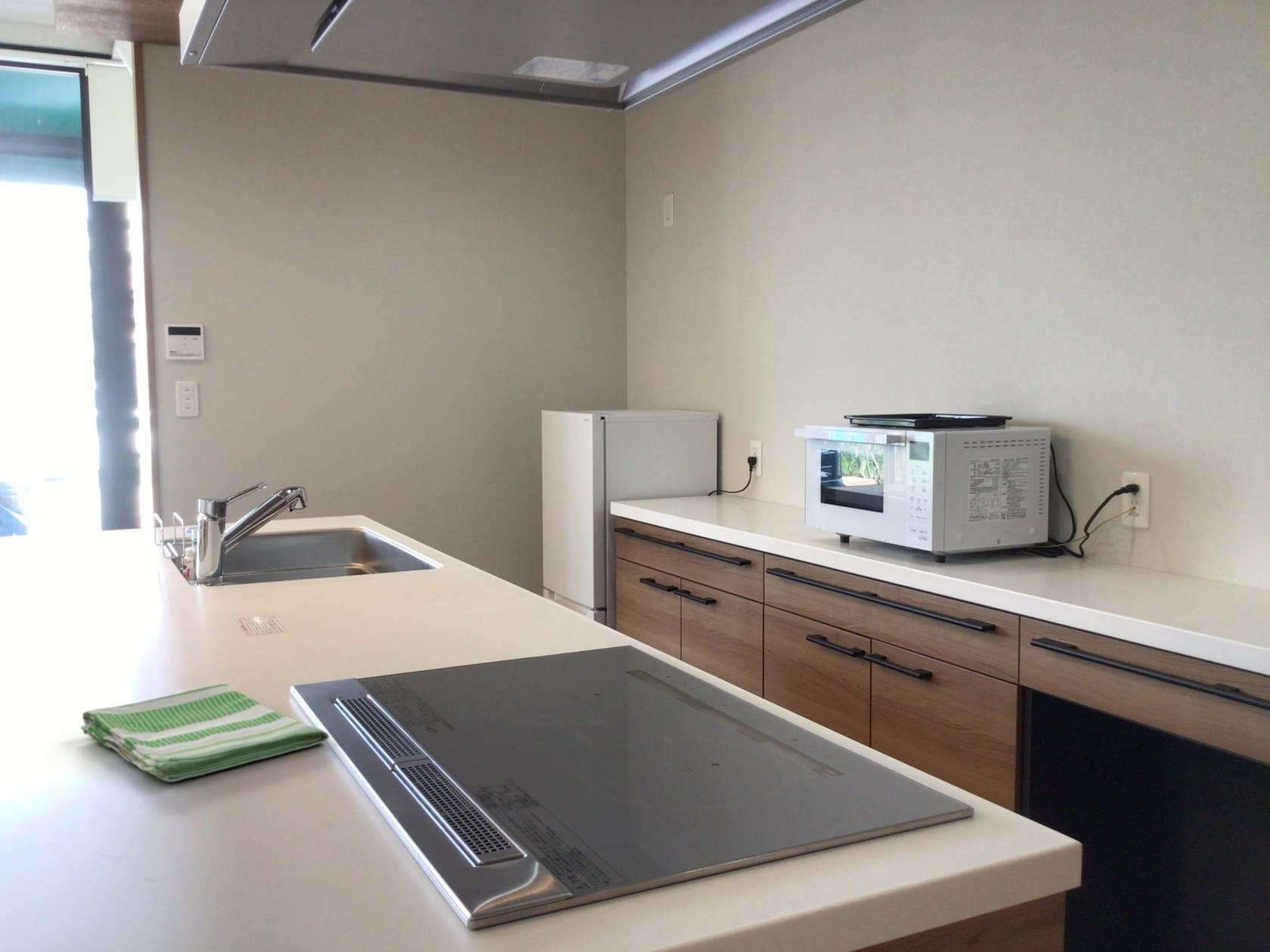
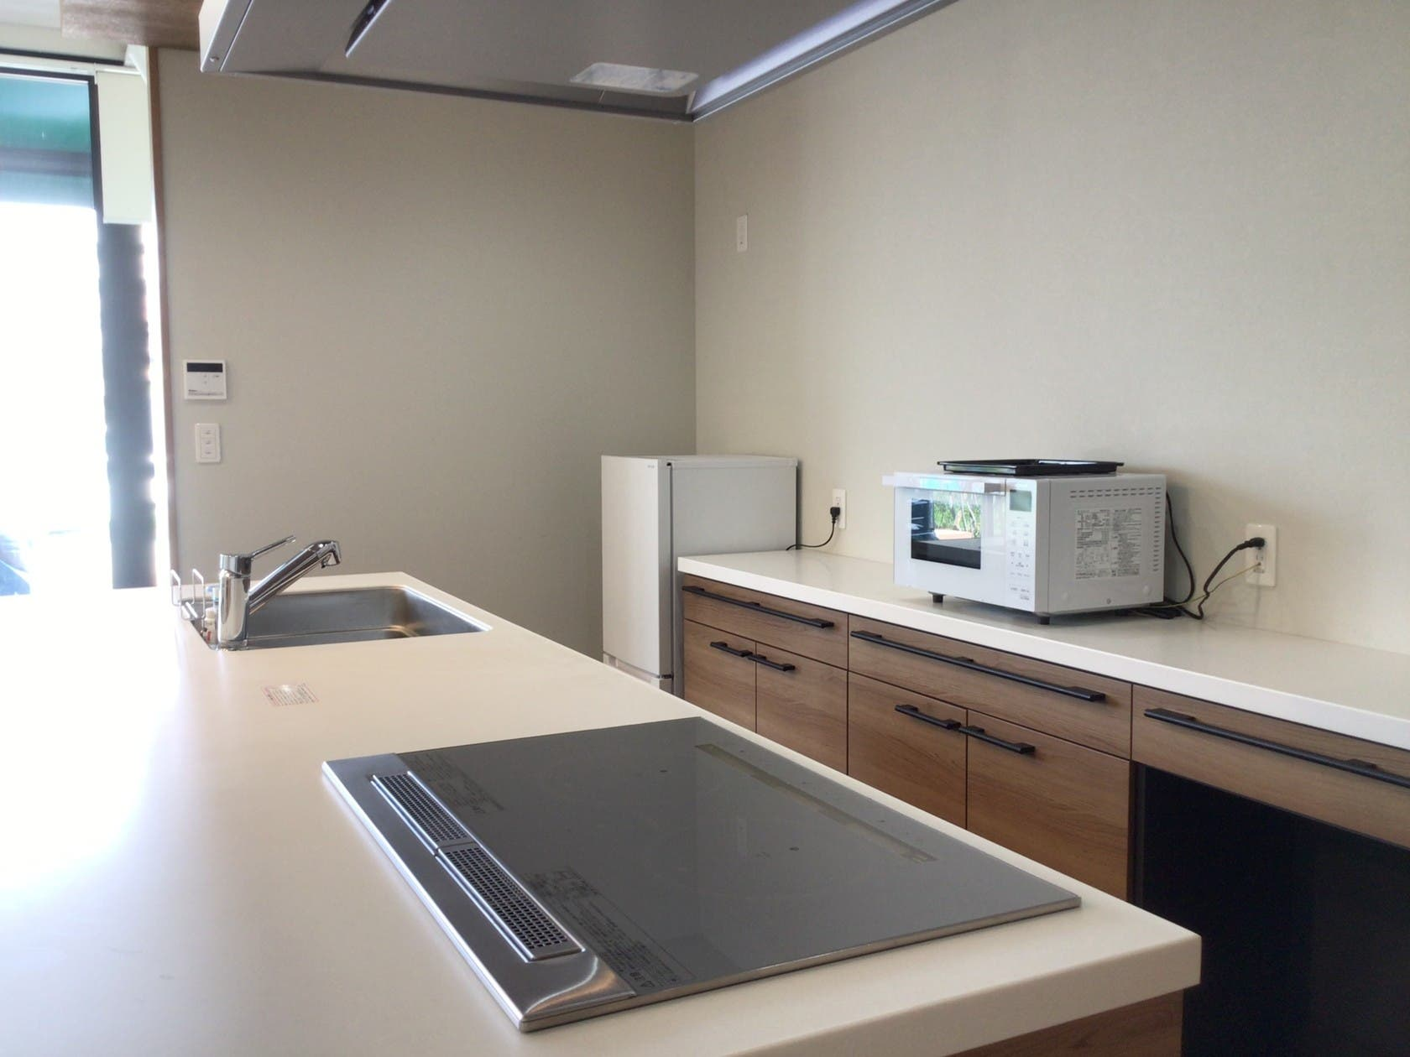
- dish towel [80,682,330,783]
